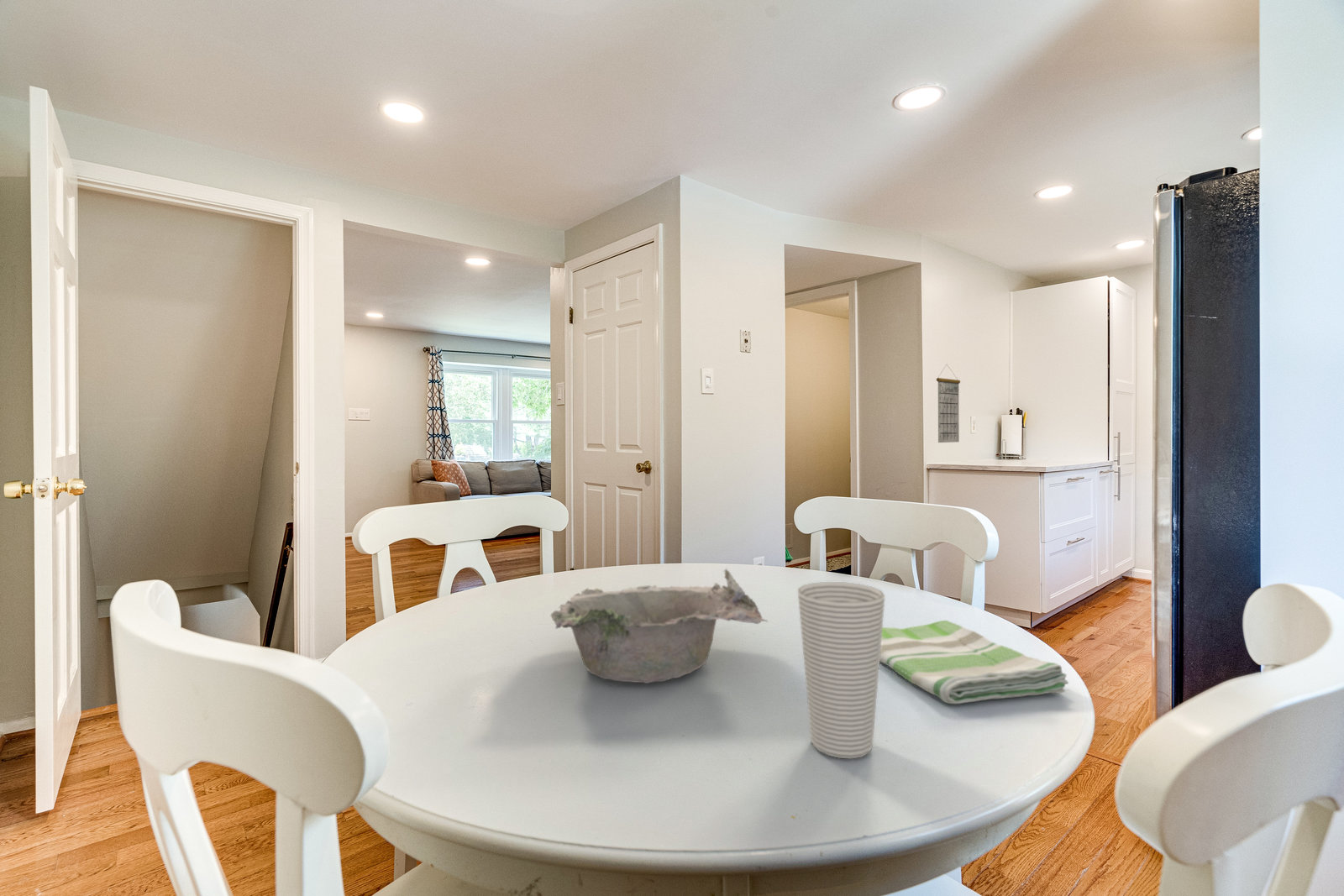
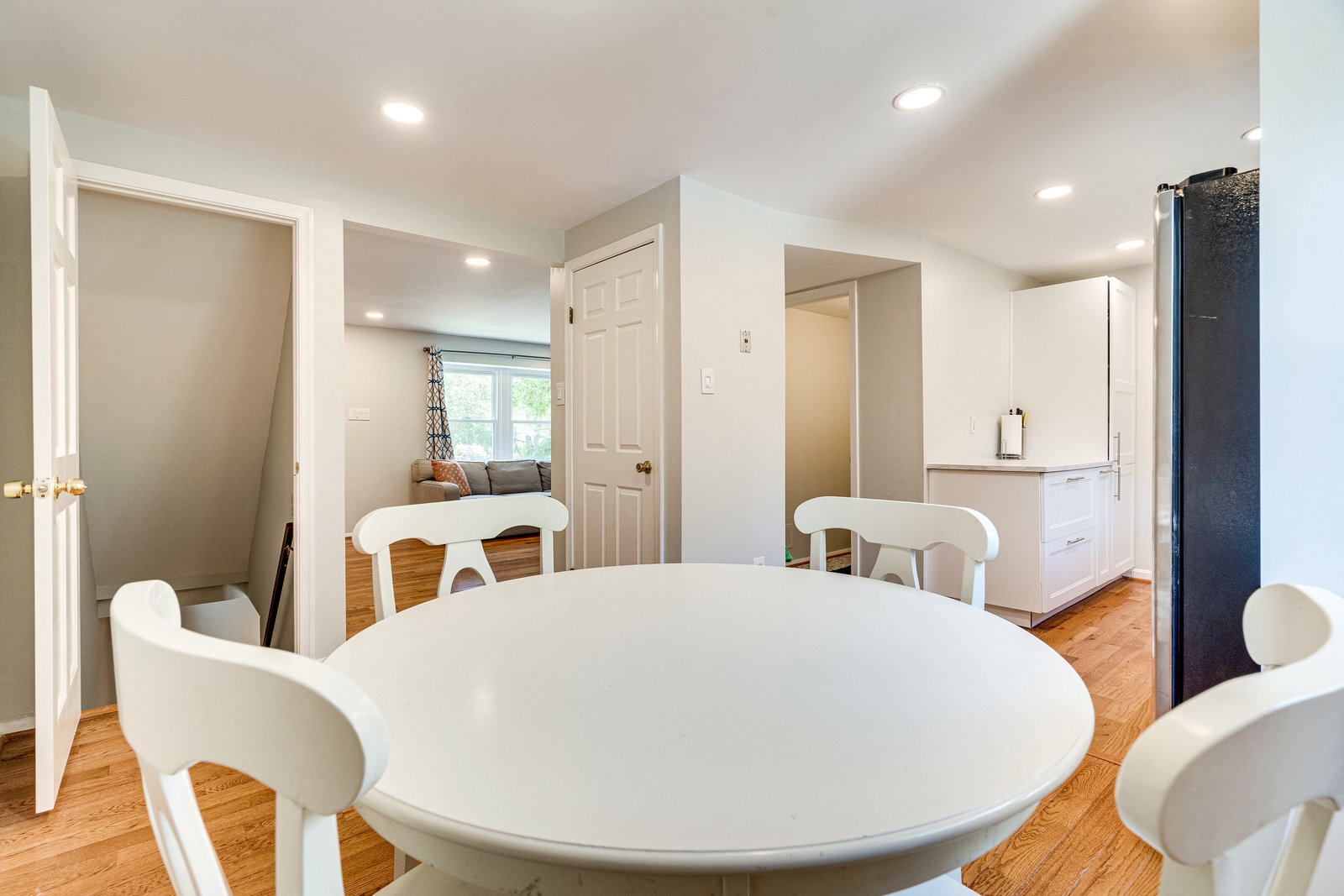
- bowl [550,568,769,684]
- cup [797,581,886,759]
- dish towel [879,620,1069,705]
- calendar [936,364,961,443]
